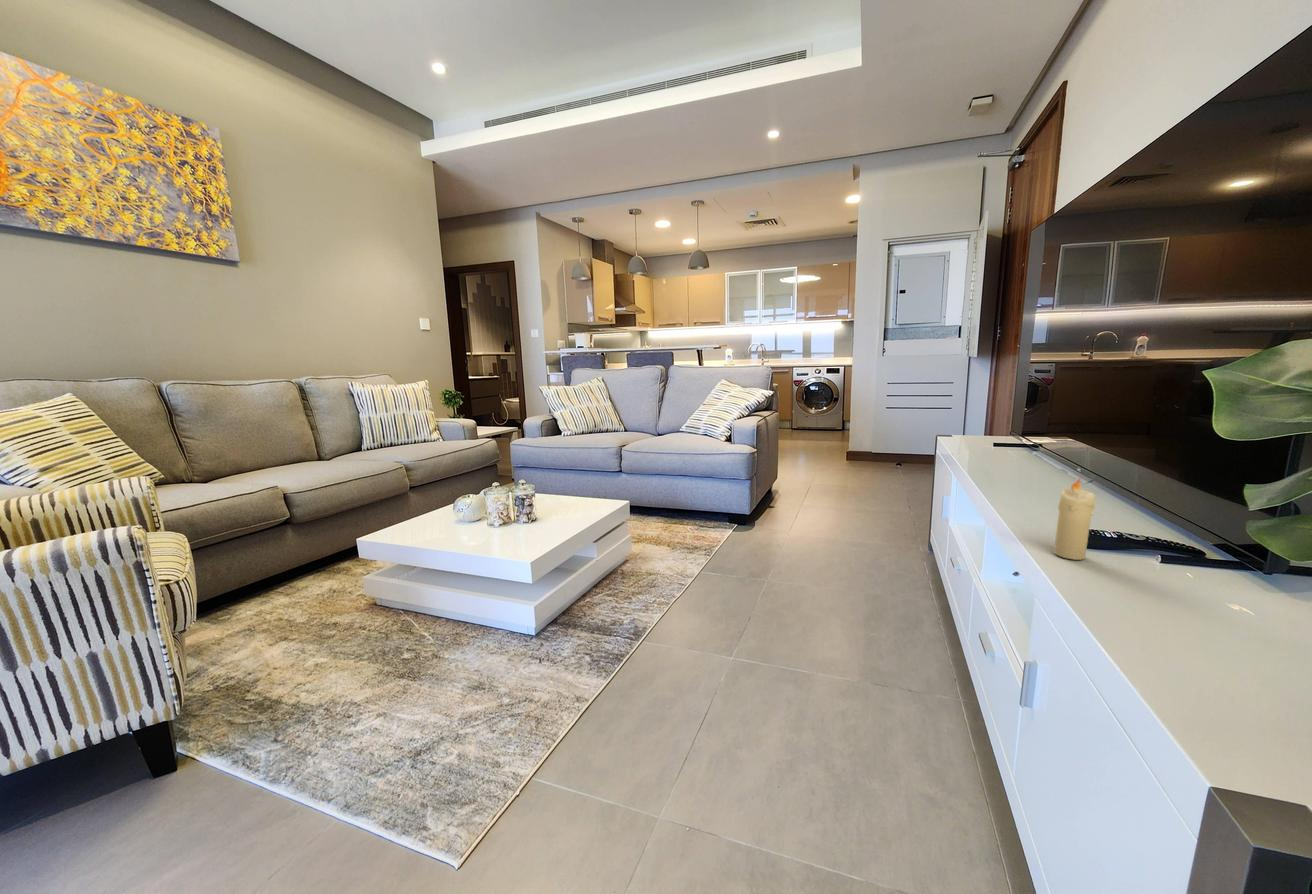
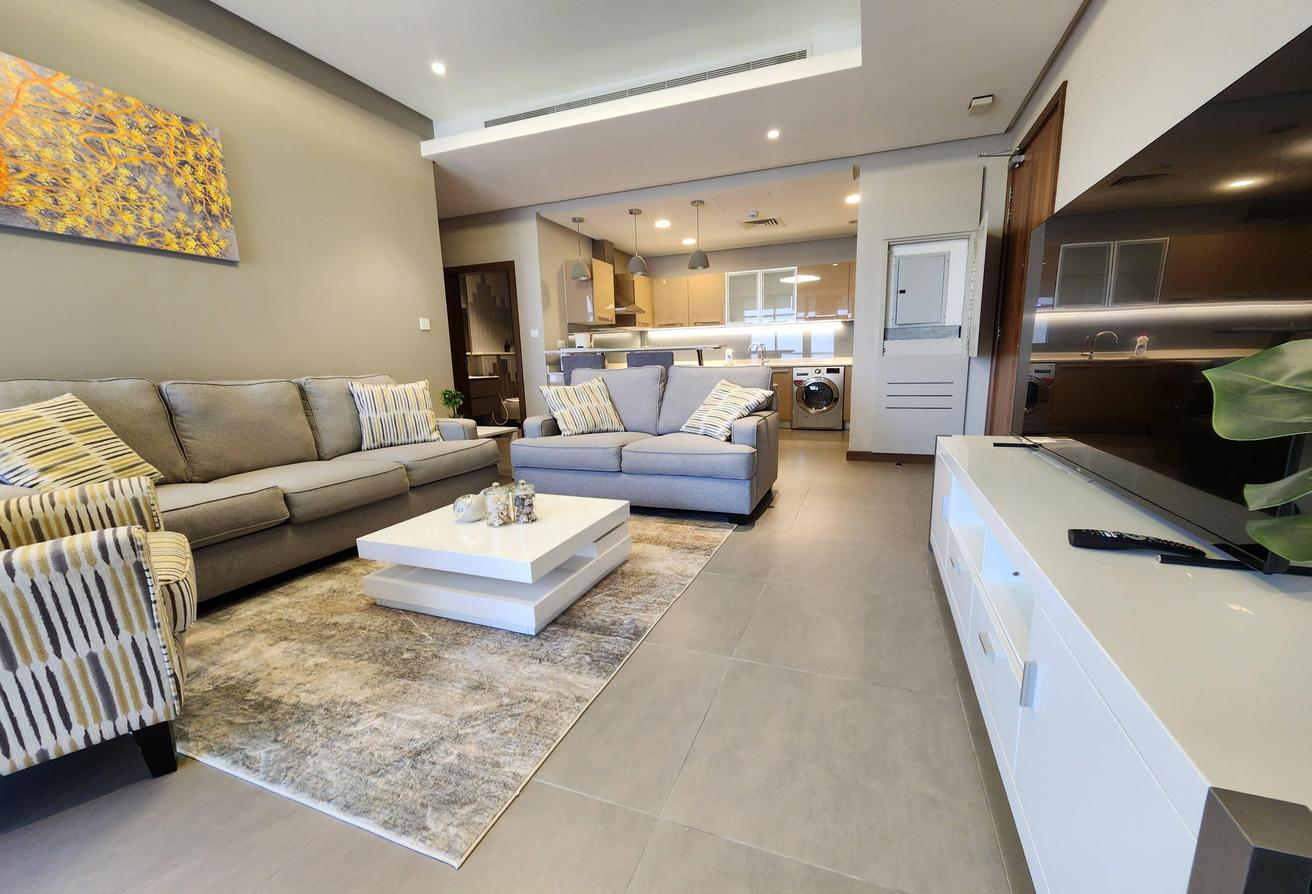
- candle [1053,477,1096,561]
